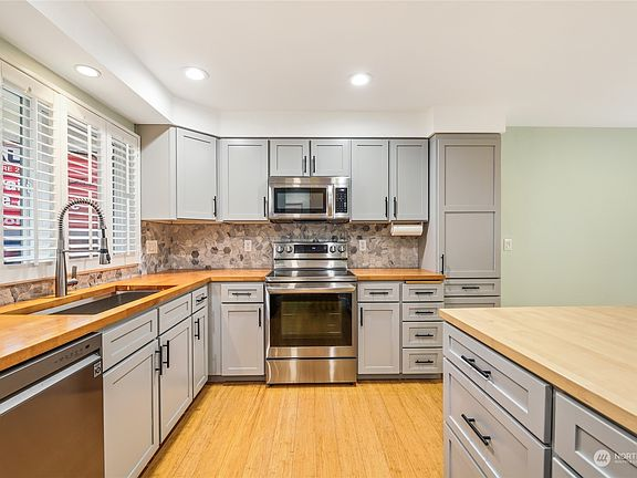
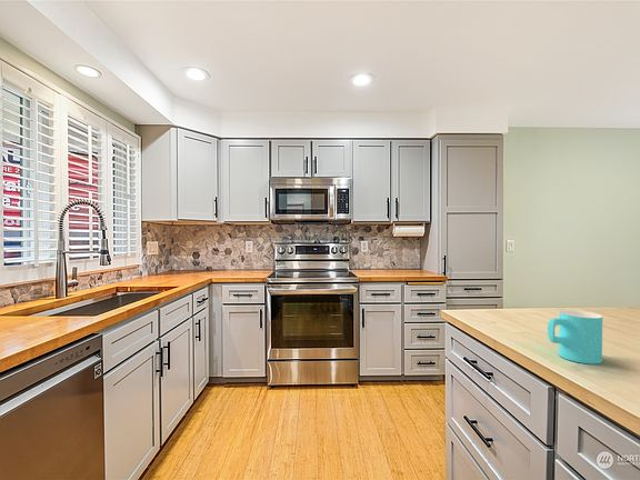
+ cup [547,309,603,366]
